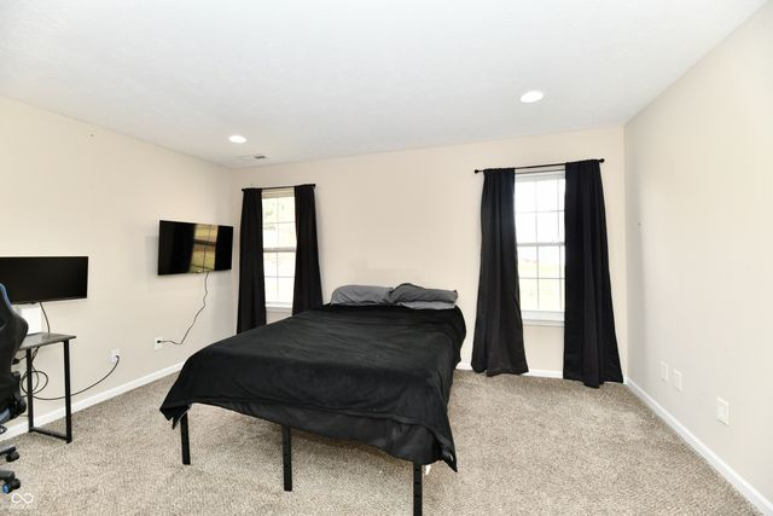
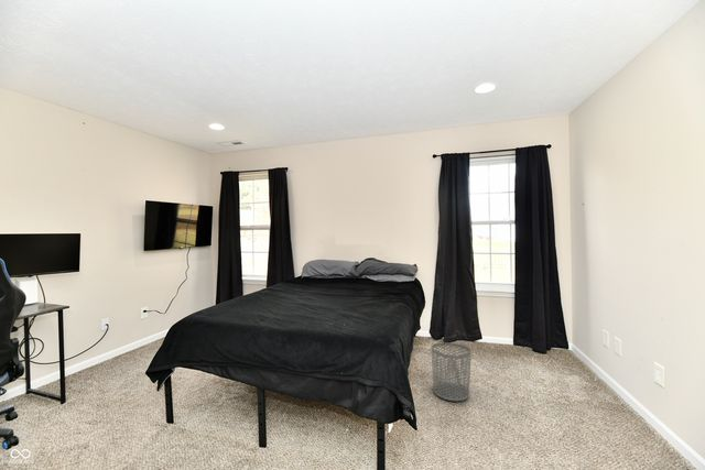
+ waste bin [431,341,473,402]
